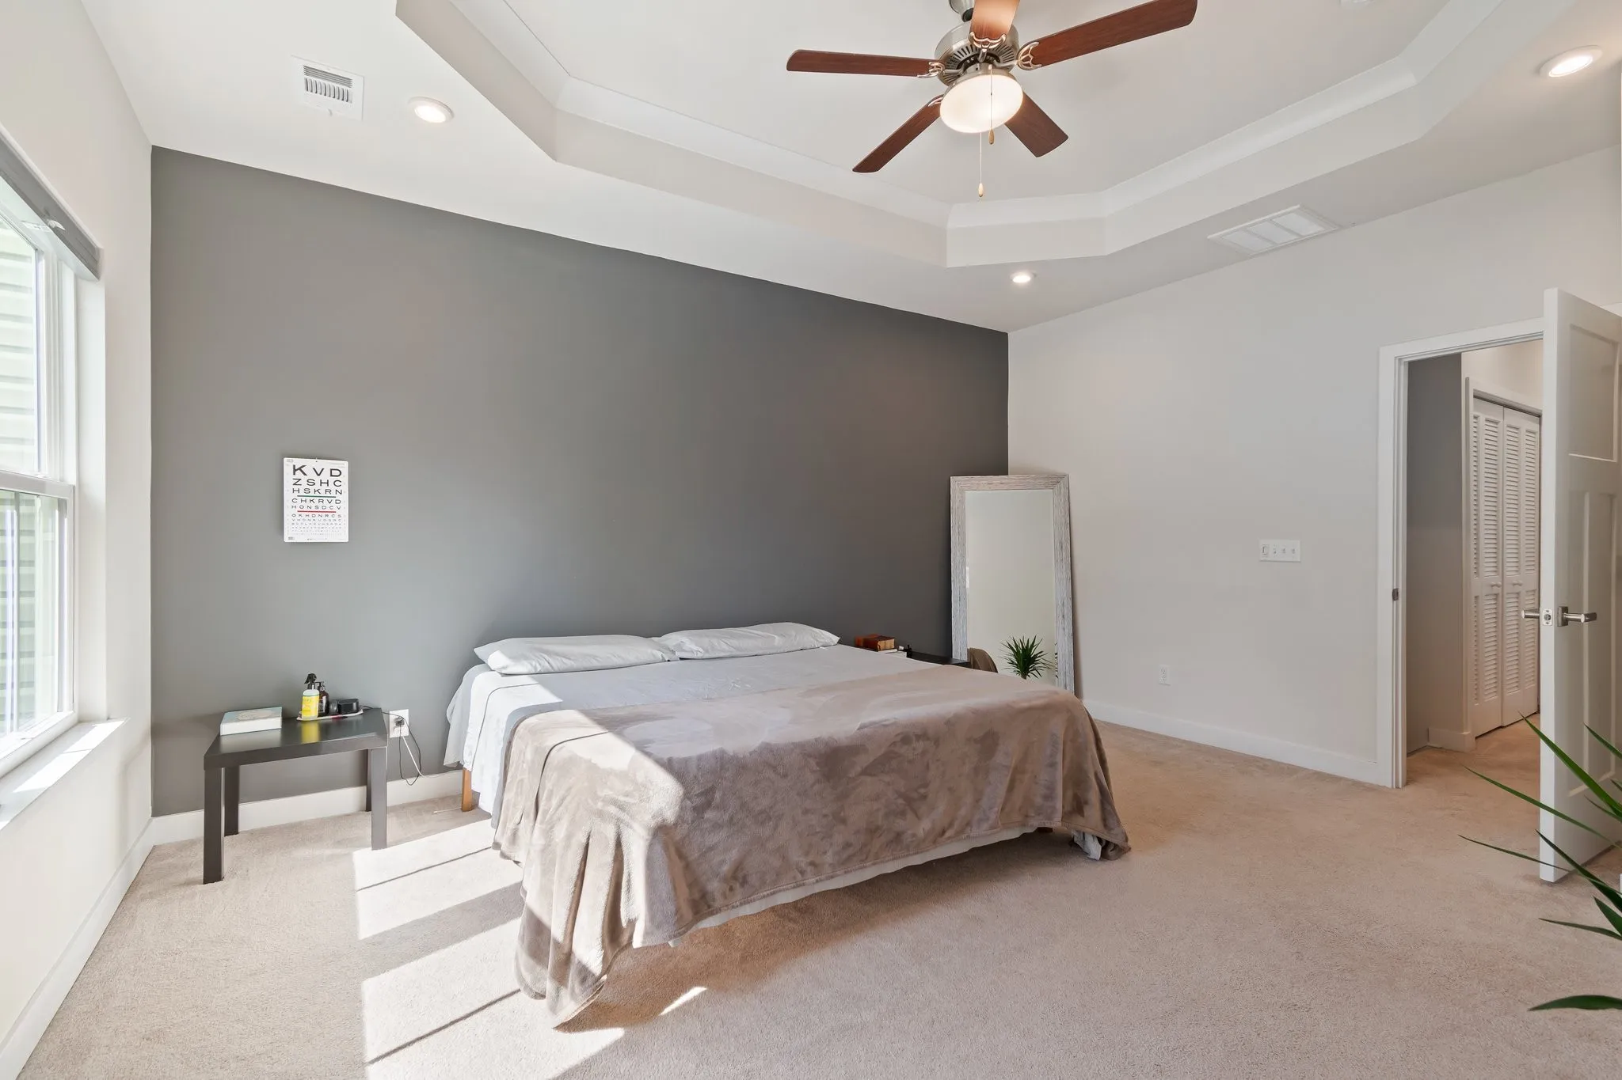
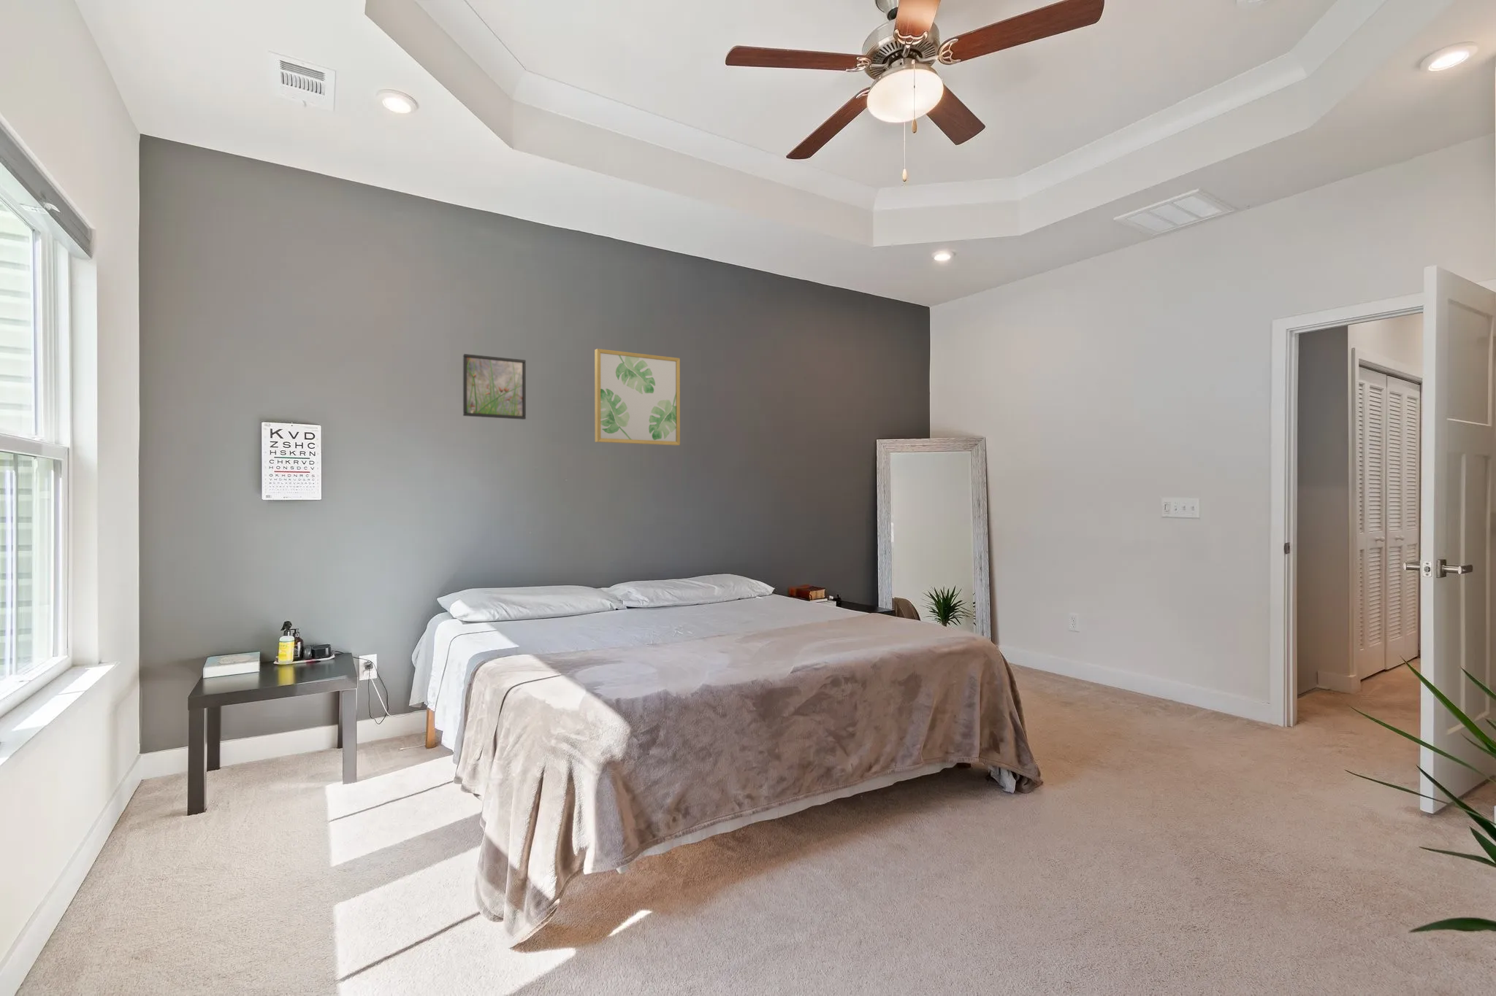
+ wall art [594,348,681,447]
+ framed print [463,353,527,420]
